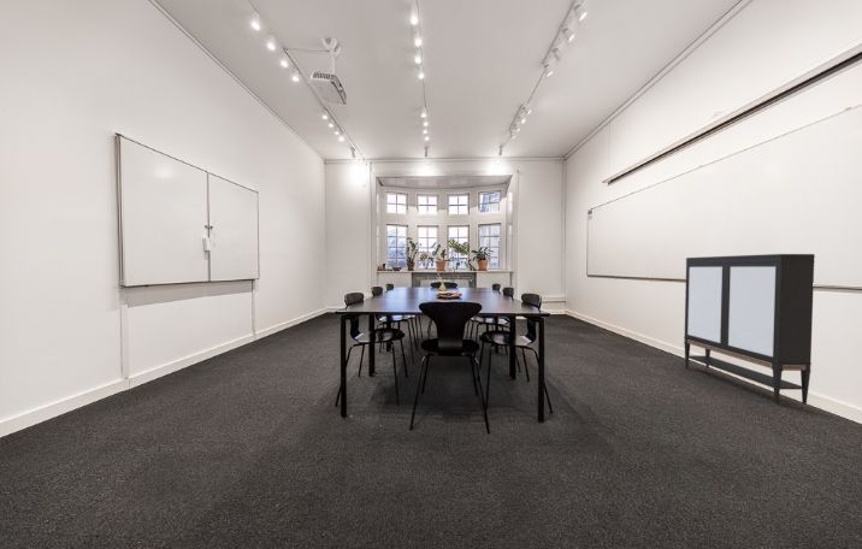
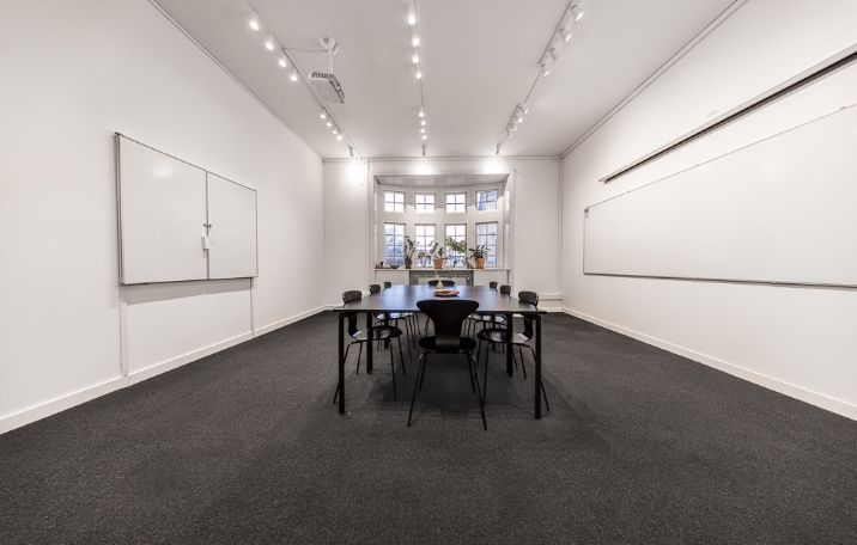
- storage cabinet [683,253,816,406]
